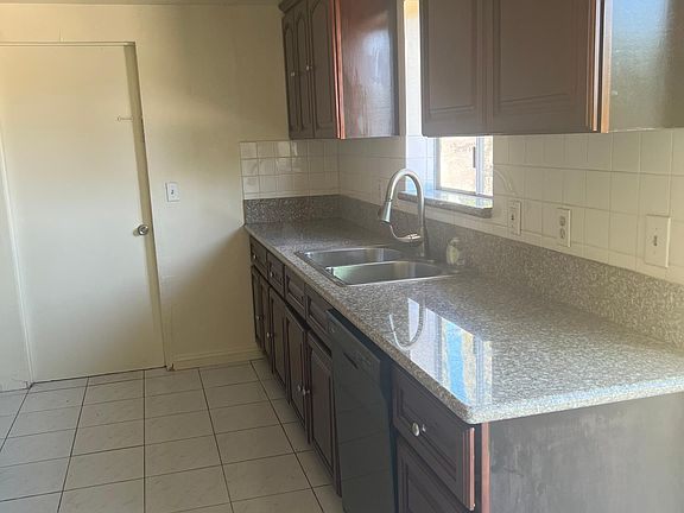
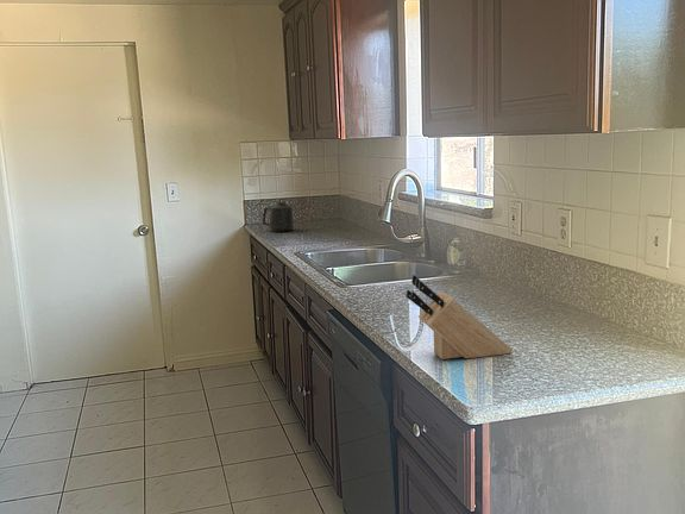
+ mug [262,201,295,233]
+ knife block [406,274,514,361]
